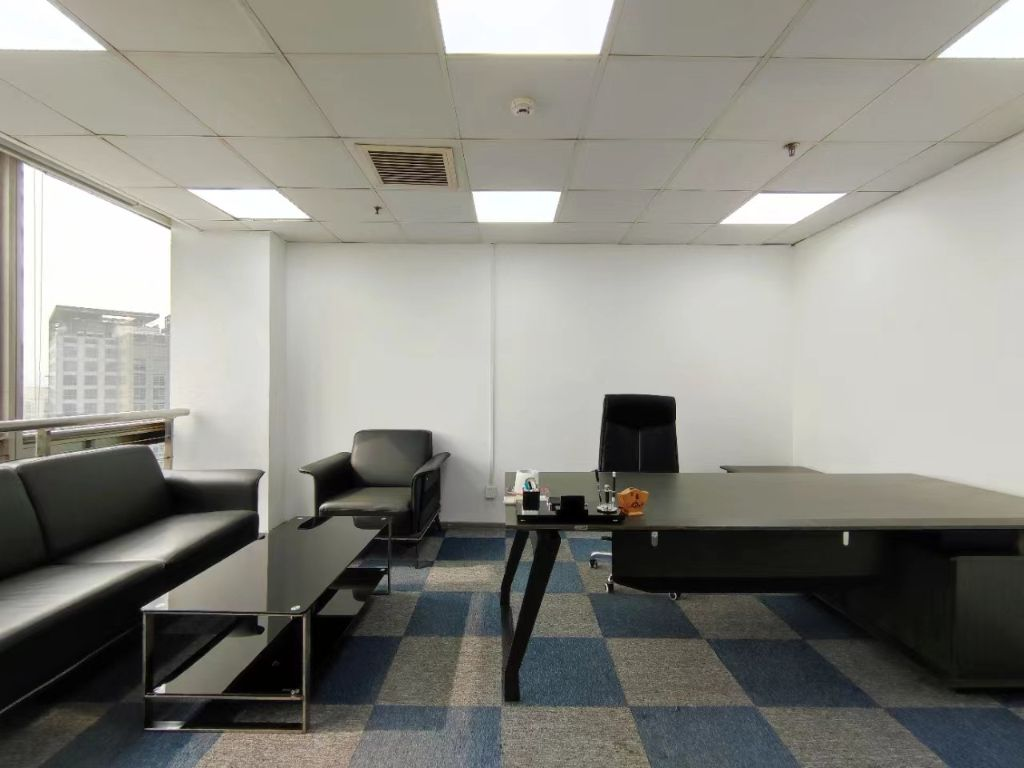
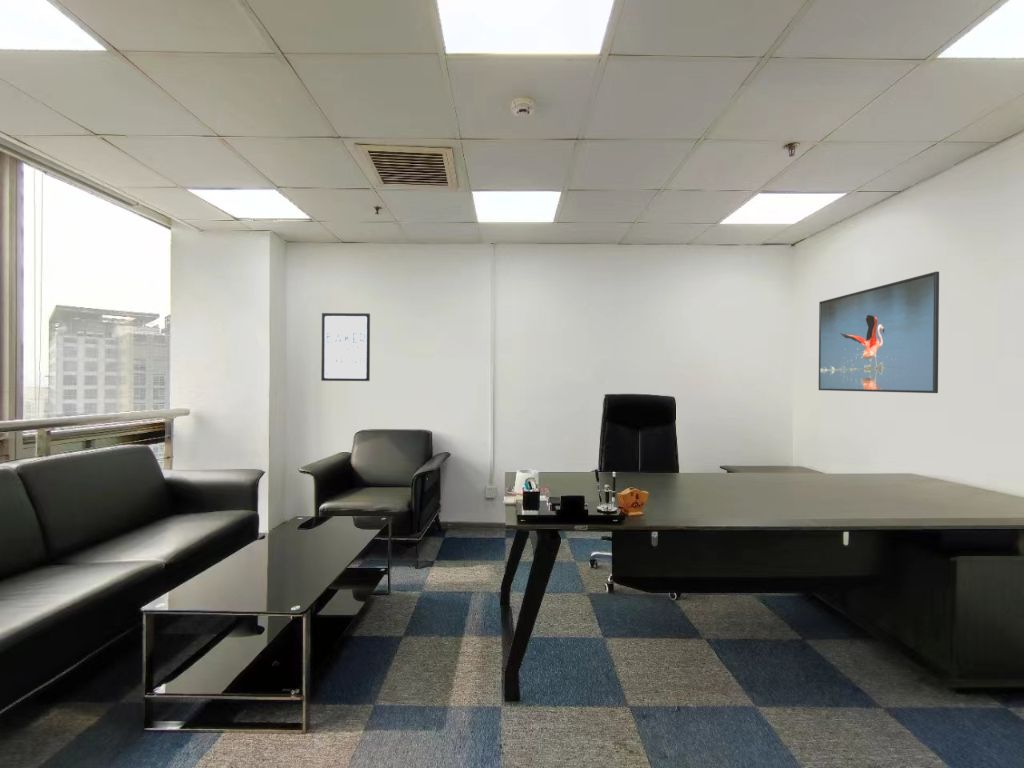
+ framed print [818,271,940,394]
+ wall art [320,312,371,382]
